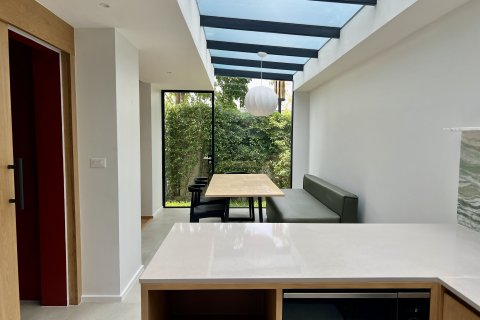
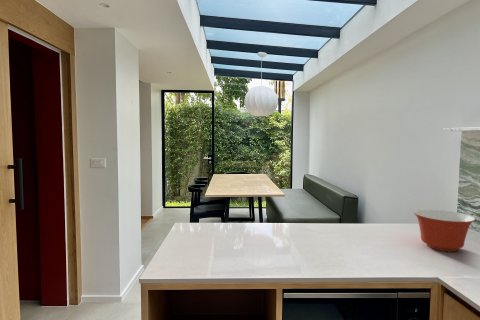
+ mixing bowl [413,208,476,253]
